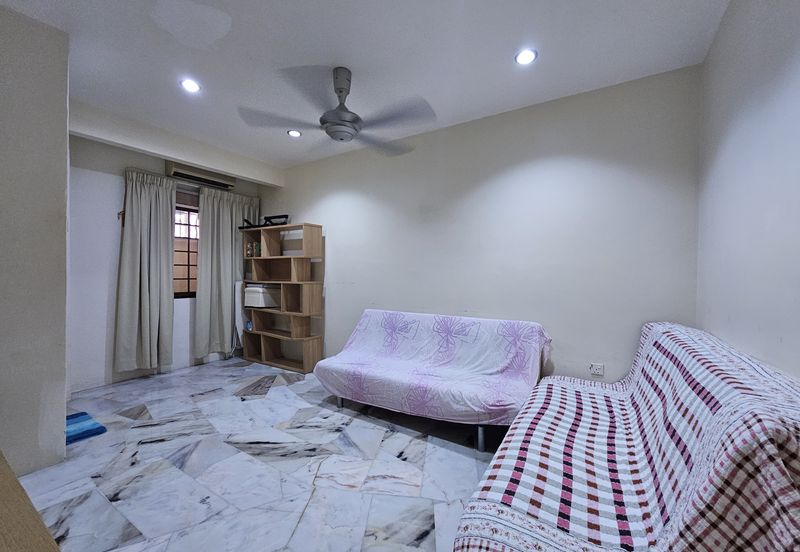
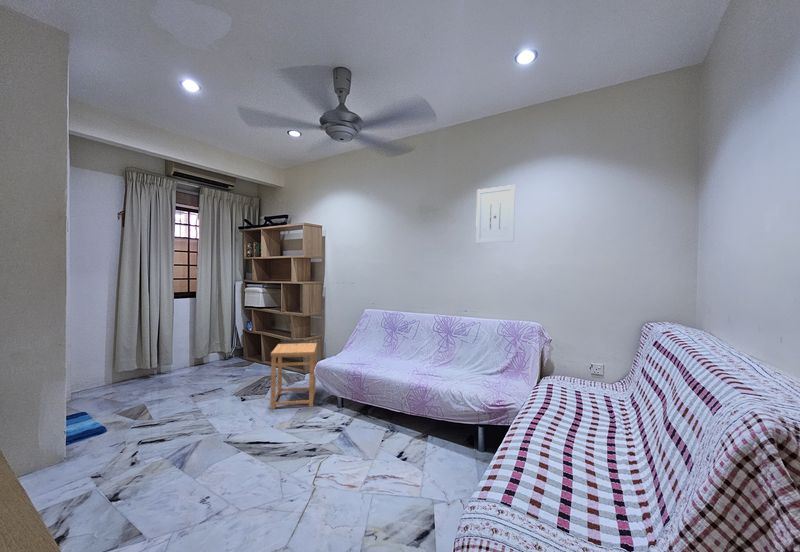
+ side table [270,342,318,410]
+ wall art [475,184,516,244]
